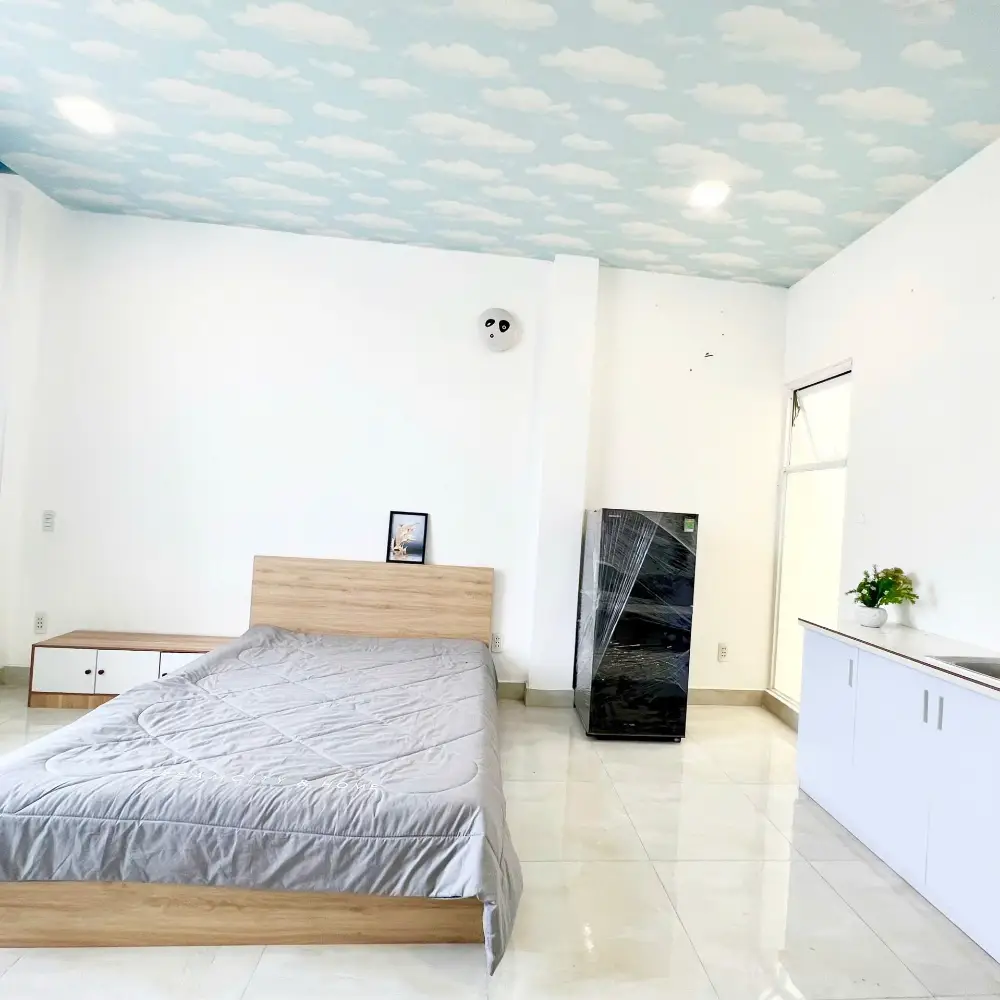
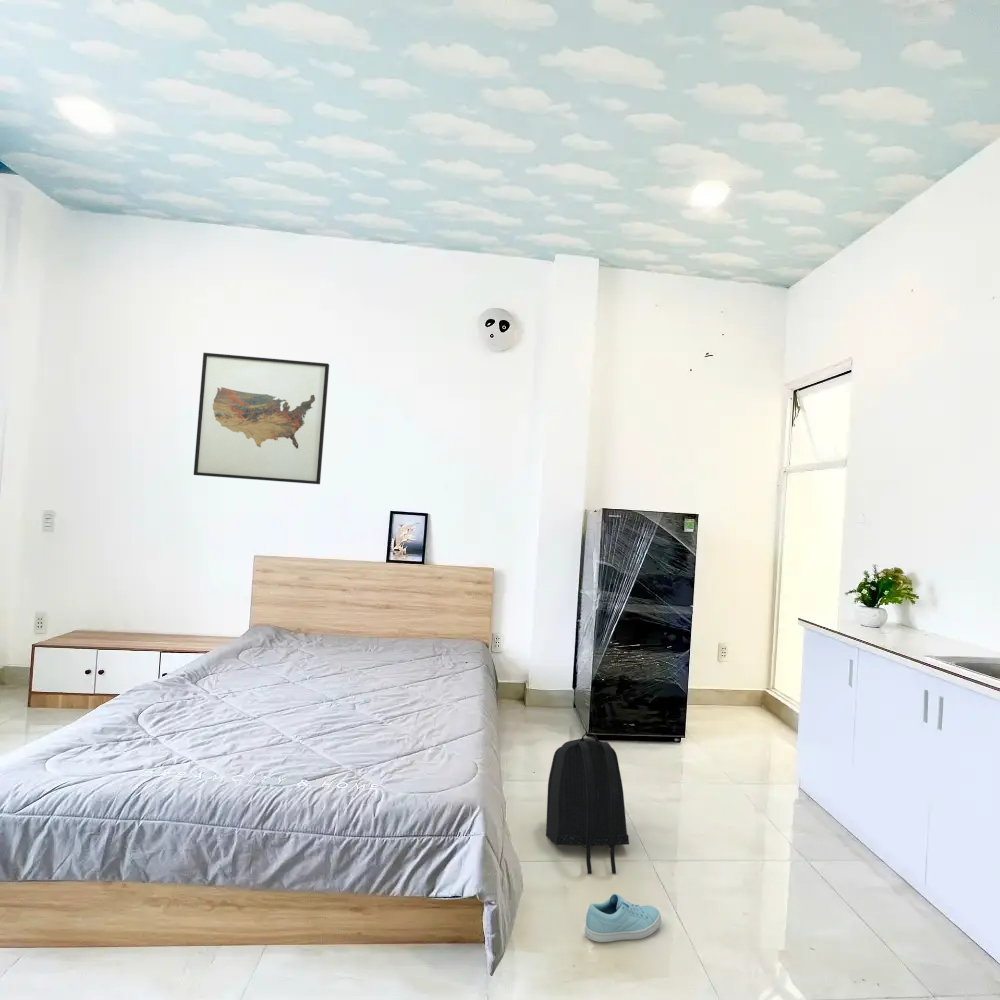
+ sneaker [584,893,662,943]
+ wall art [193,352,330,485]
+ backpack [545,732,630,875]
